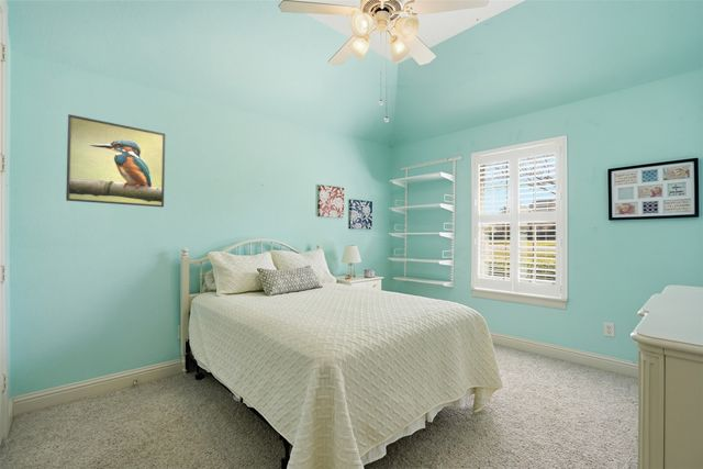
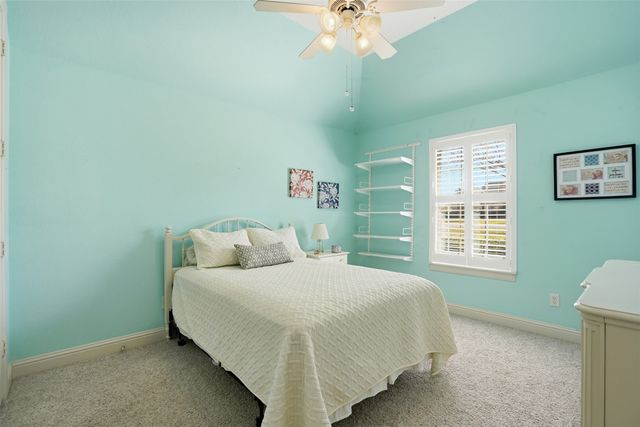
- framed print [65,113,166,208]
